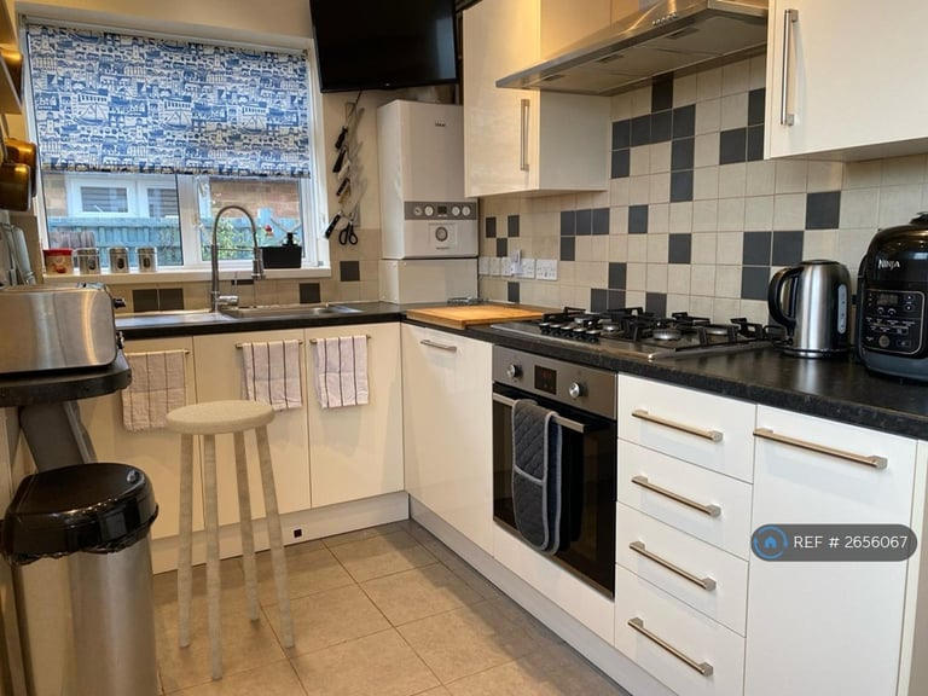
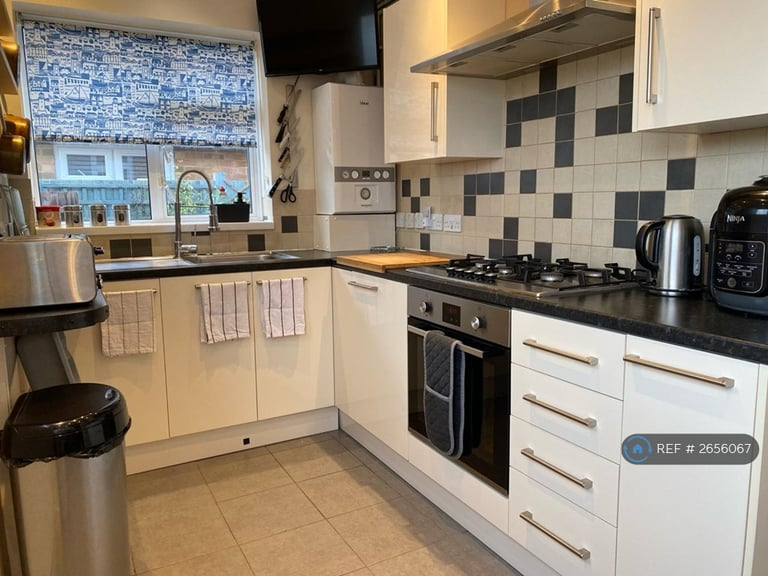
- stool [164,399,296,680]
